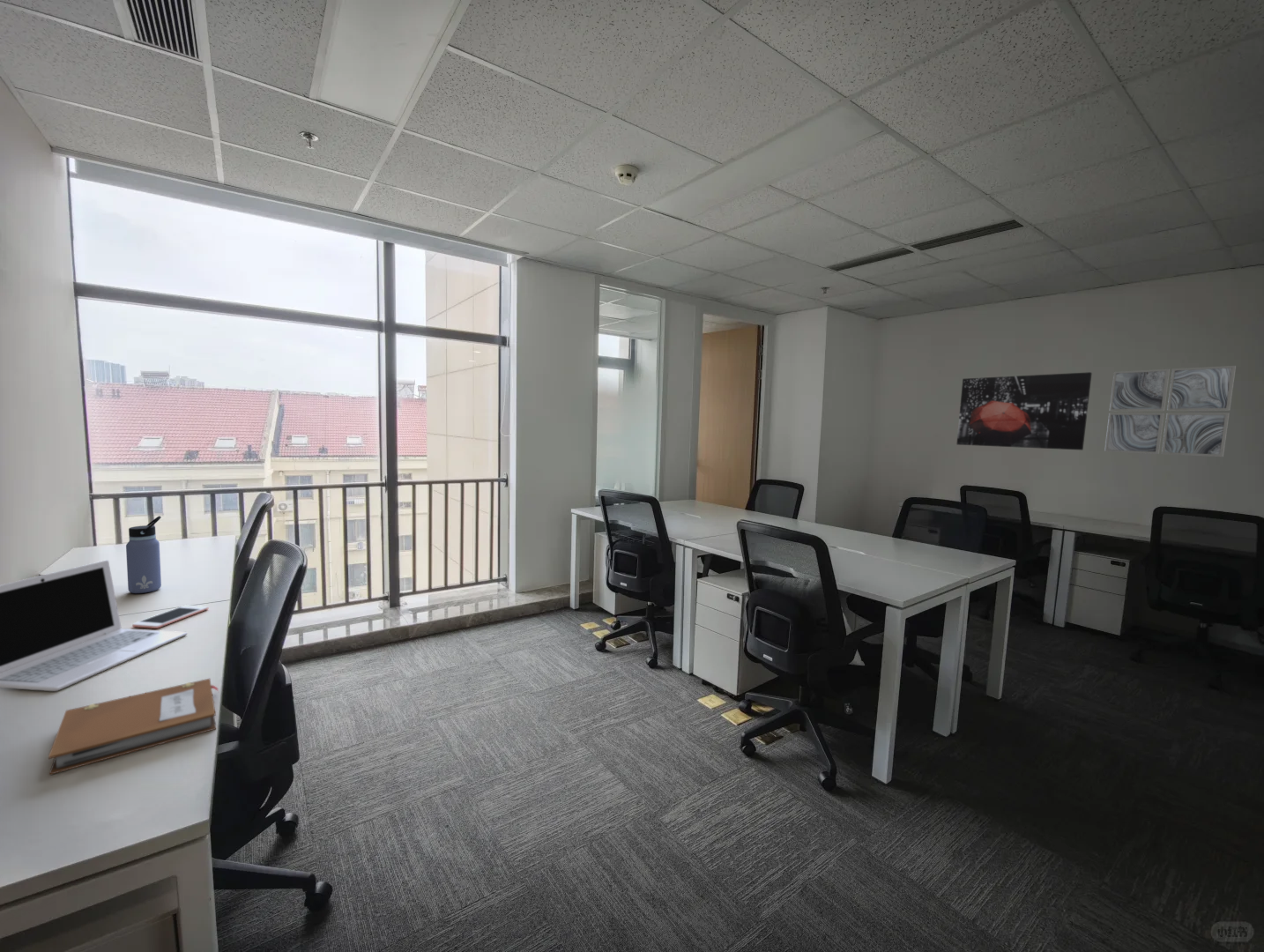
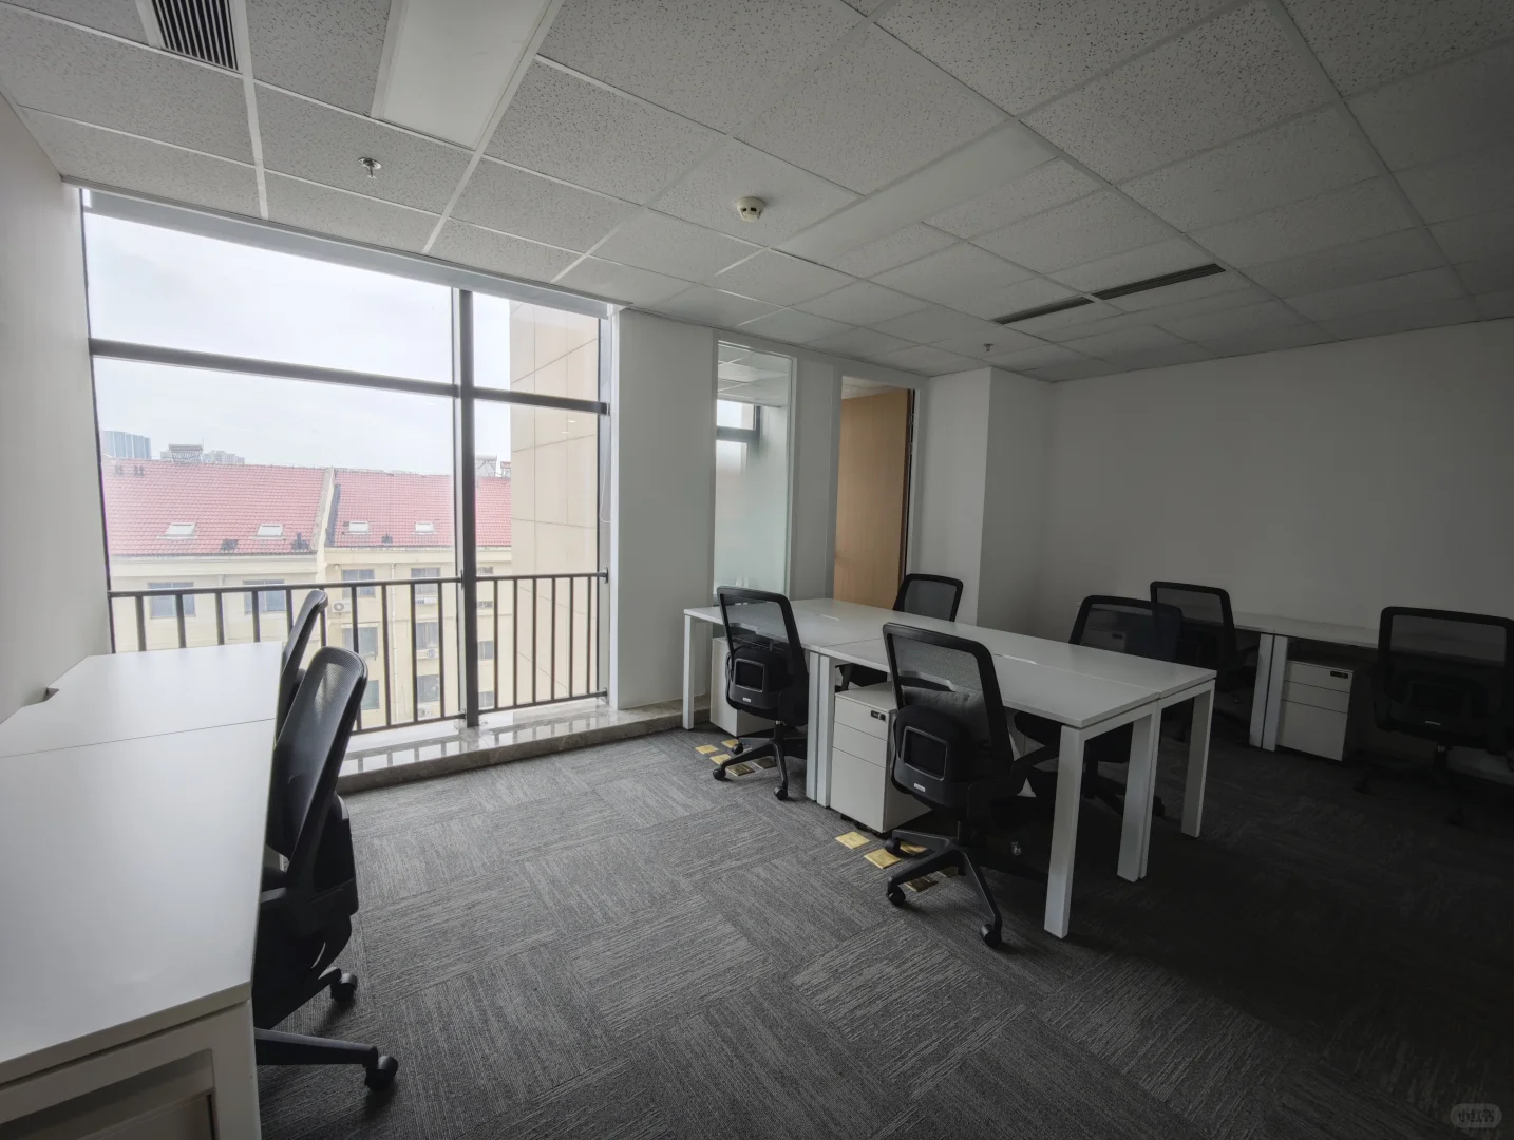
- wall art [955,371,1093,450]
- cell phone [131,604,209,629]
- notebook [48,678,219,776]
- water bottle [125,515,162,594]
- wall art [1104,365,1237,457]
- laptop [0,559,189,692]
